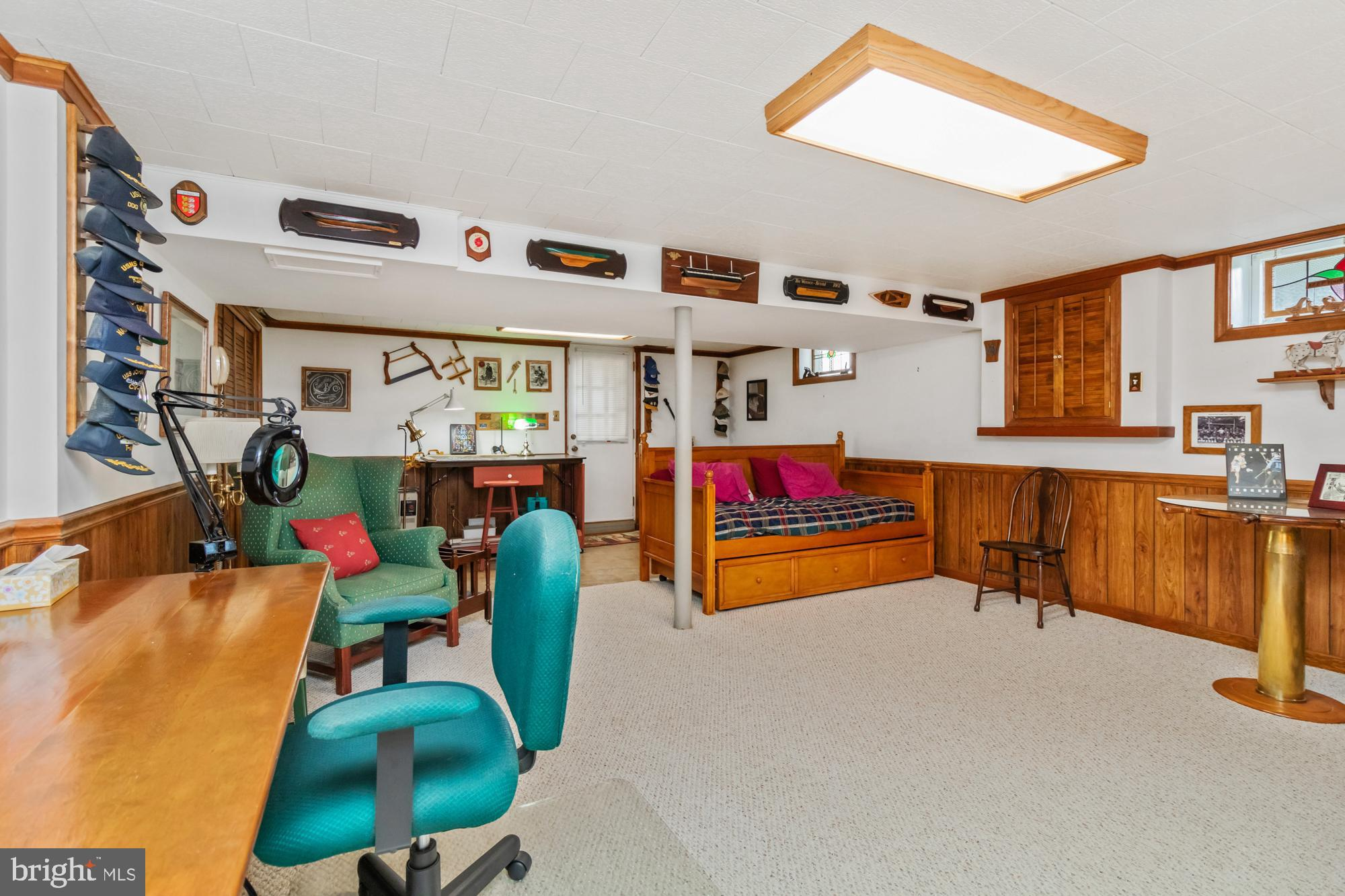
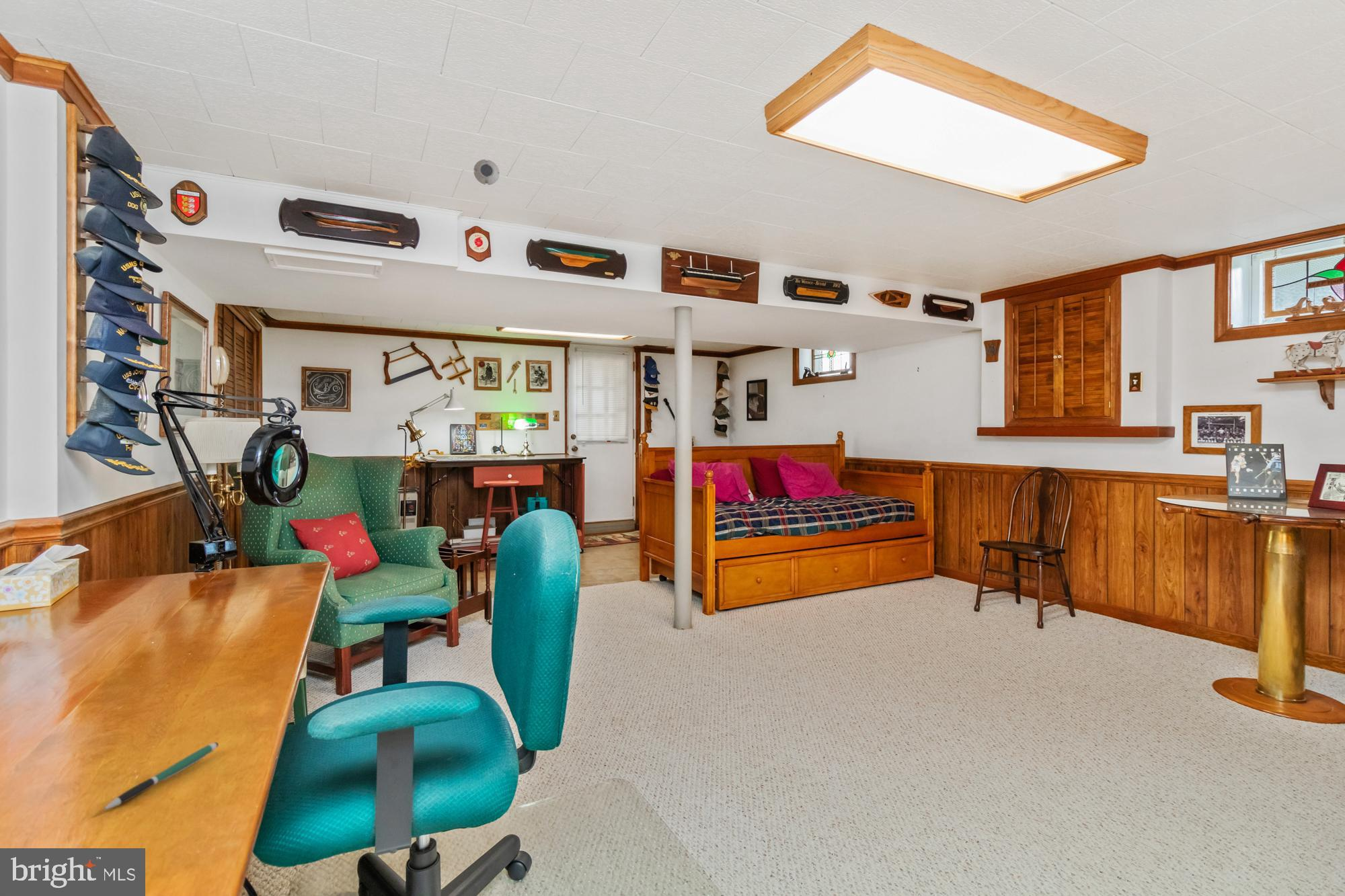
+ smoke detector [473,159,500,186]
+ pen [104,741,219,811]
